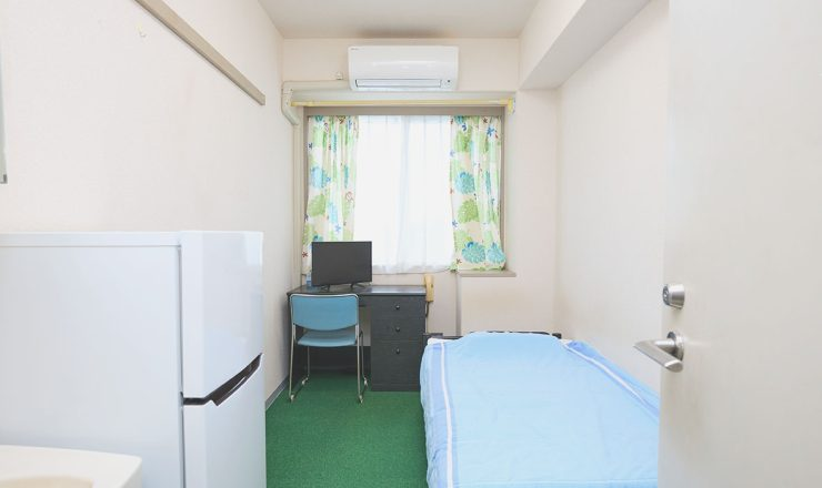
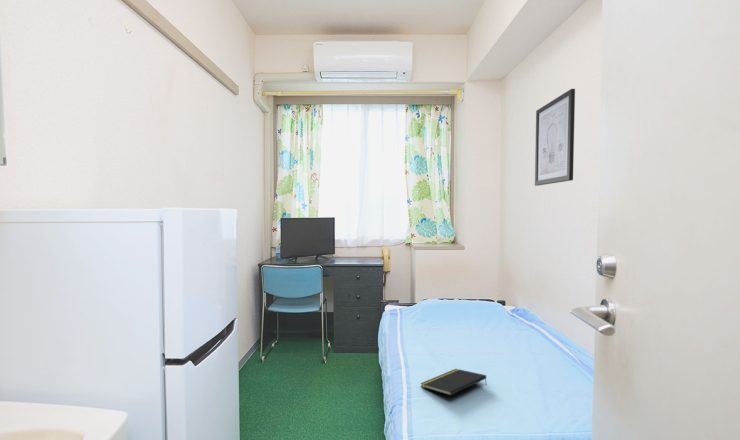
+ notepad [420,368,488,397]
+ wall art [534,88,576,187]
